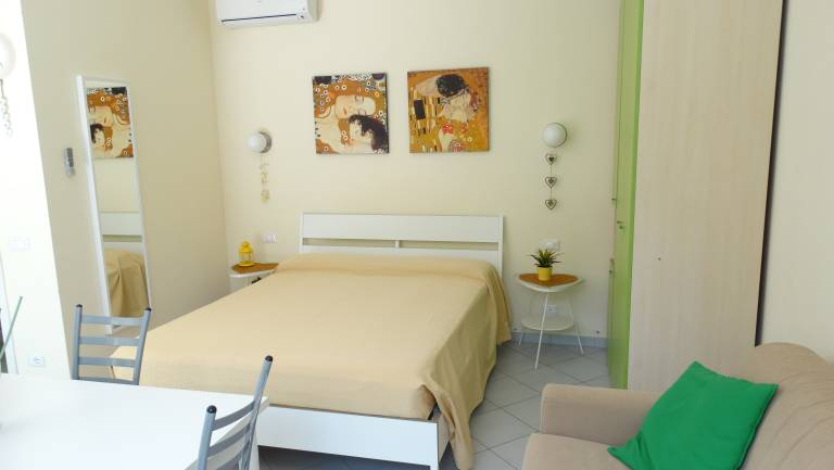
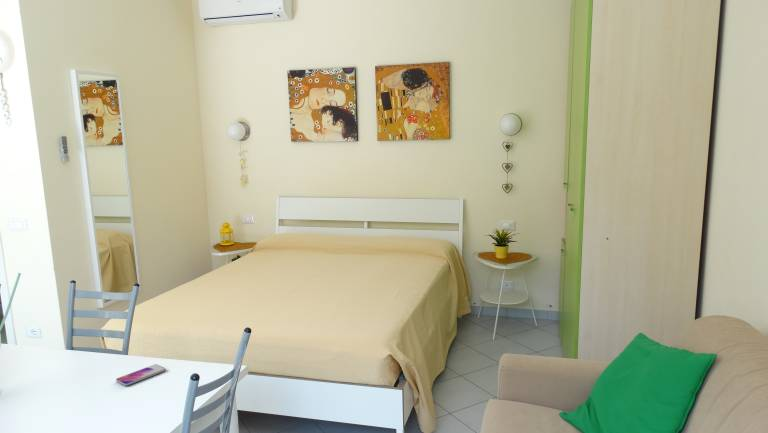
+ smartphone [115,363,167,387]
